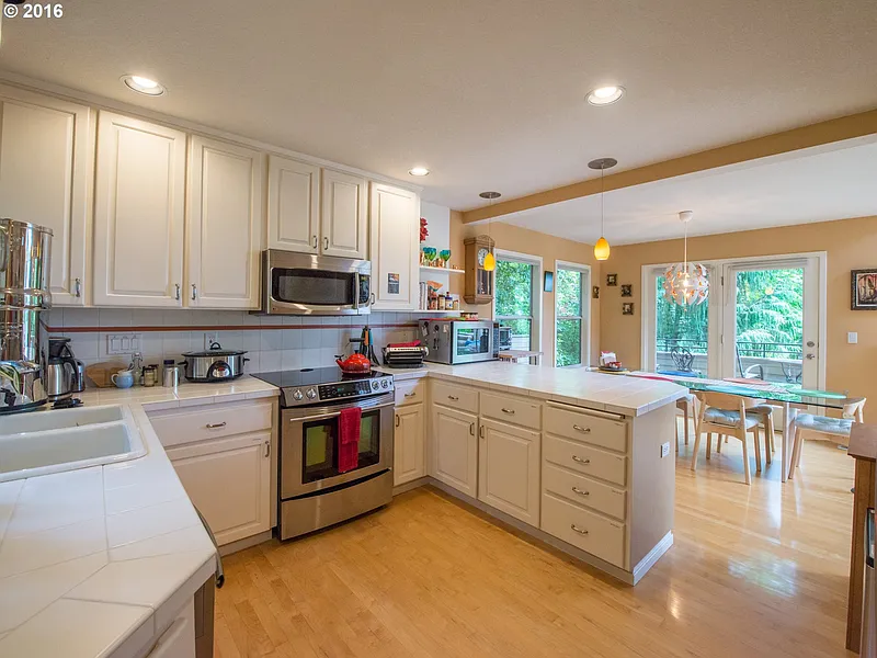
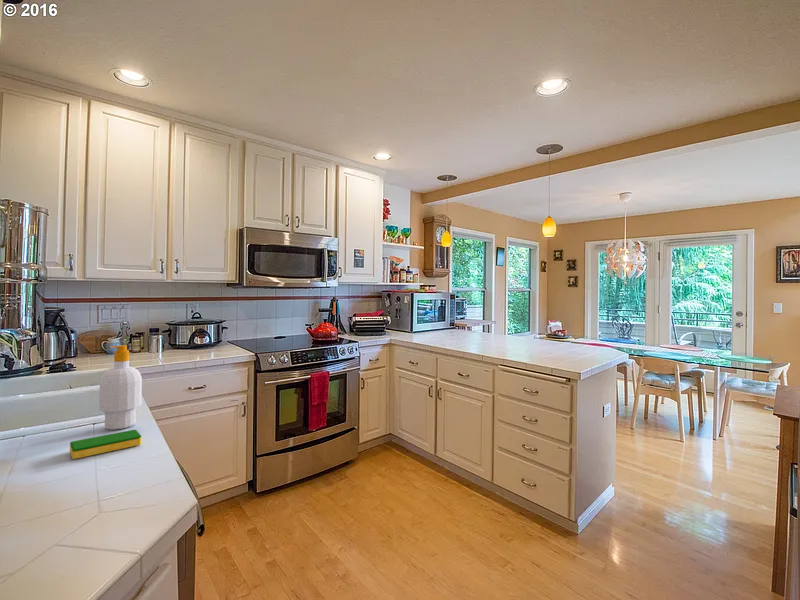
+ soap bottle [98,344,143,430]
+ dish sponge [69,429,142,460]
